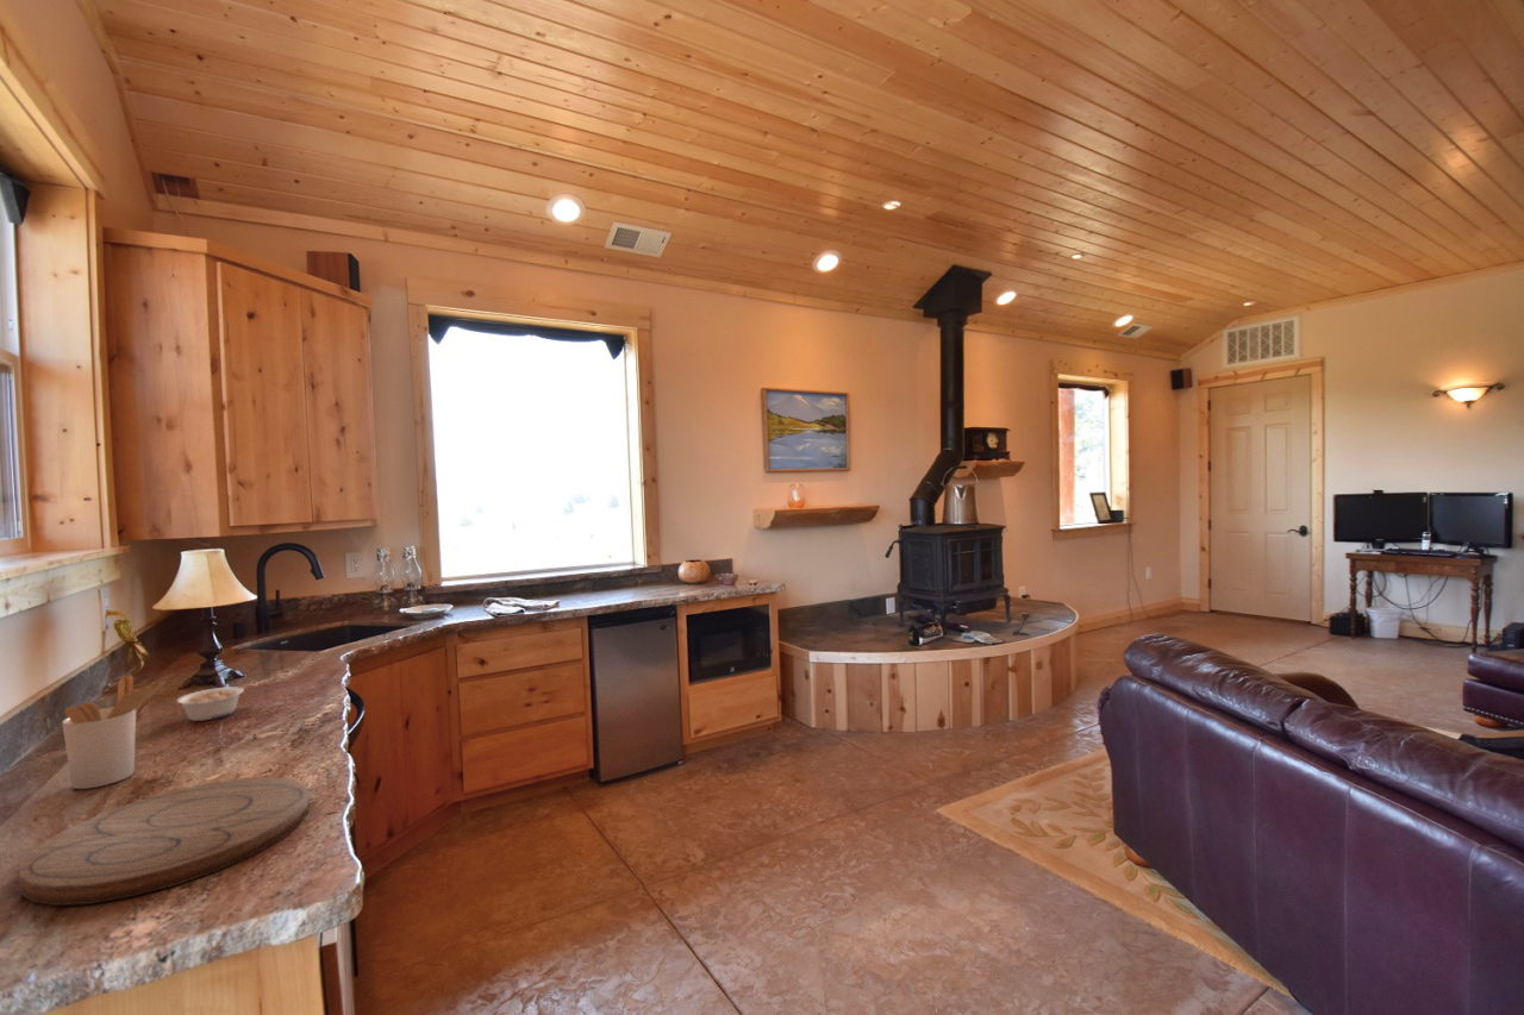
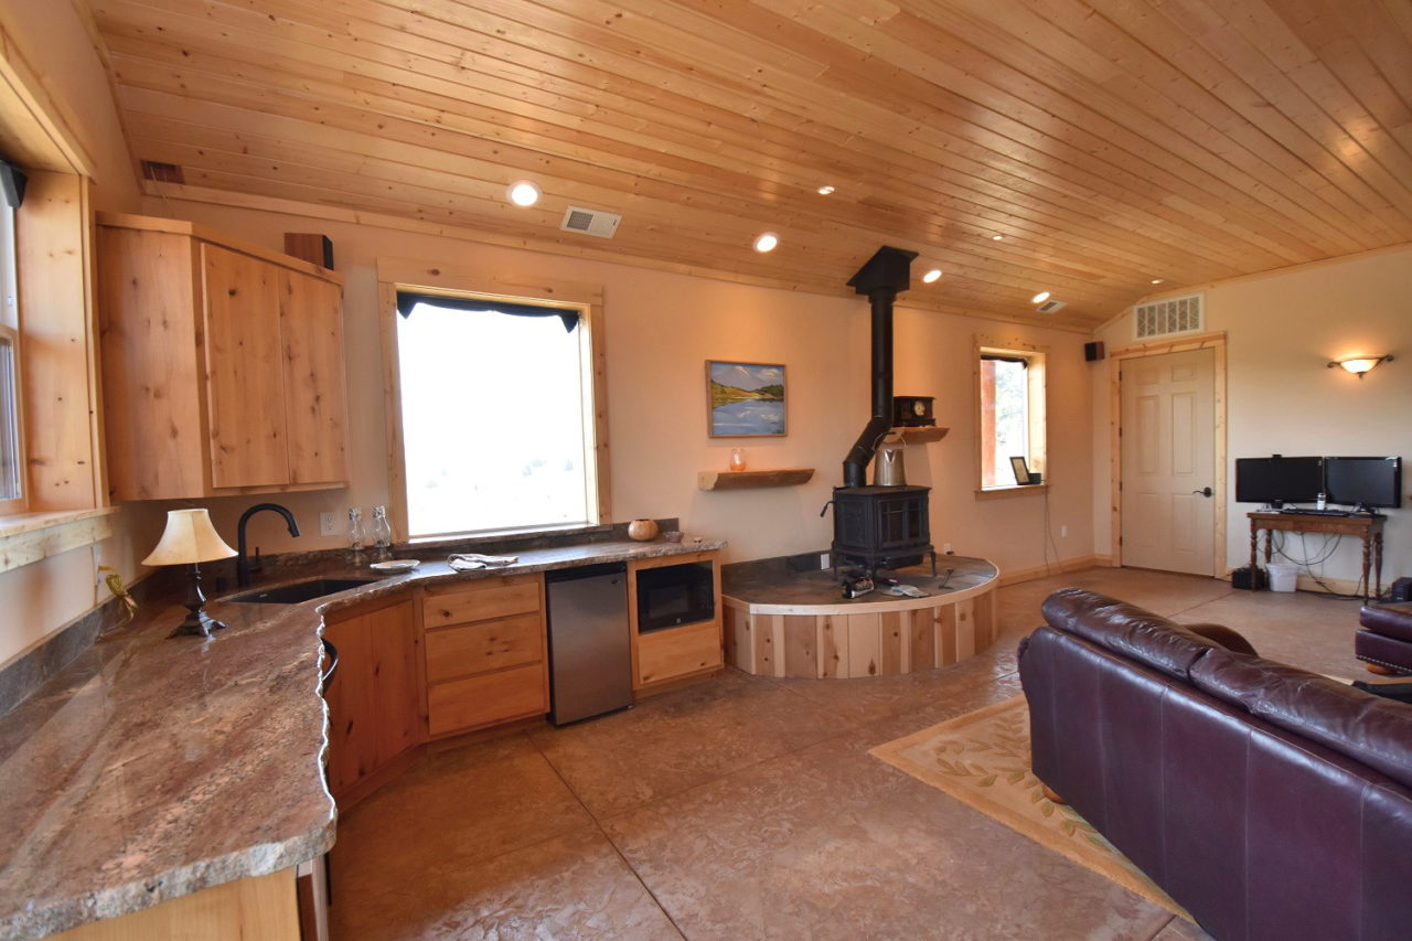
- cutting board [18,776,311,907]
- legume [176,687,245,722]
- utensil holder [61,673,168,790]
